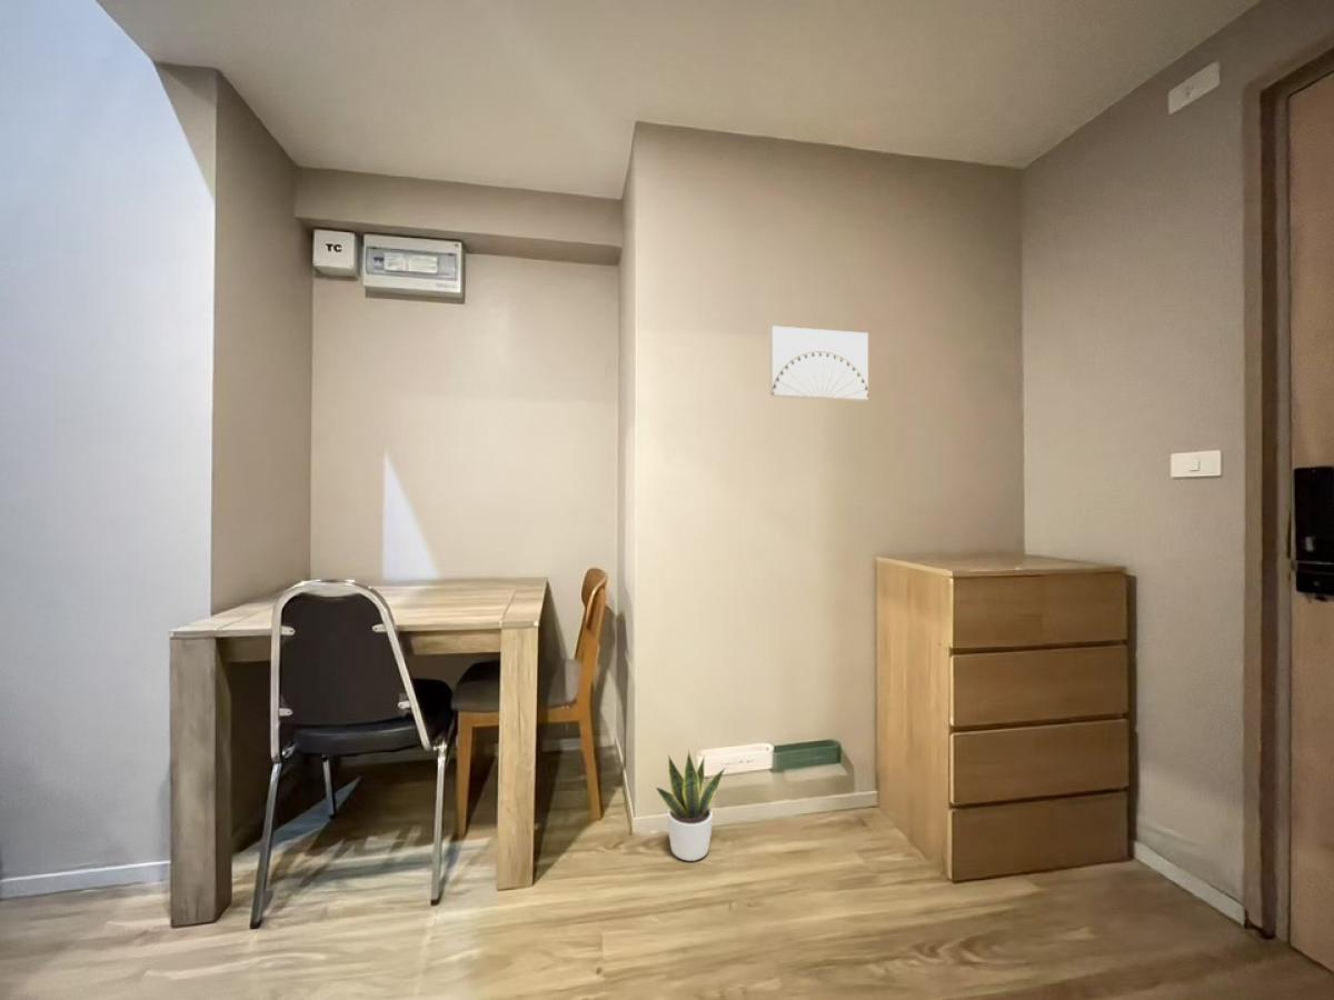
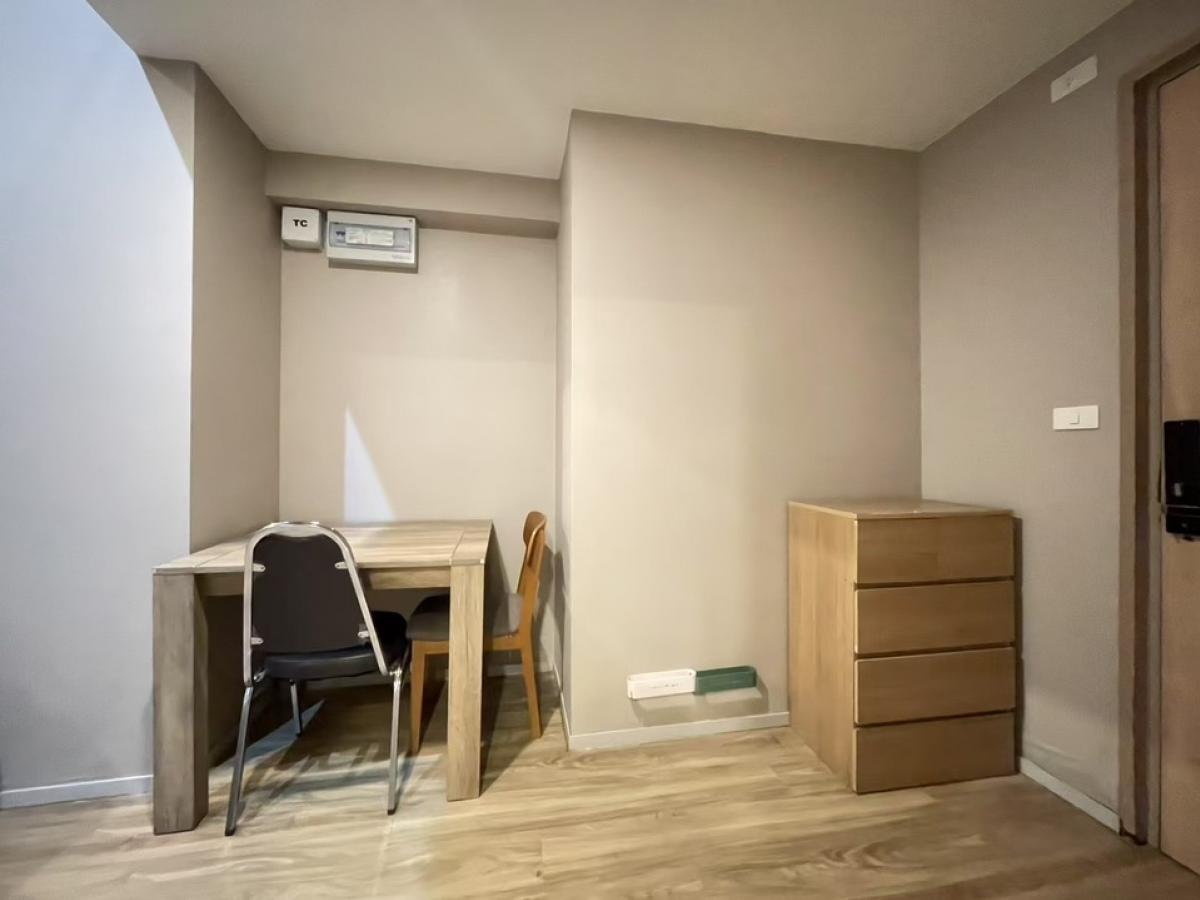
- potted plant [655,749,727,862]
- wall art [768,324,869,402]
